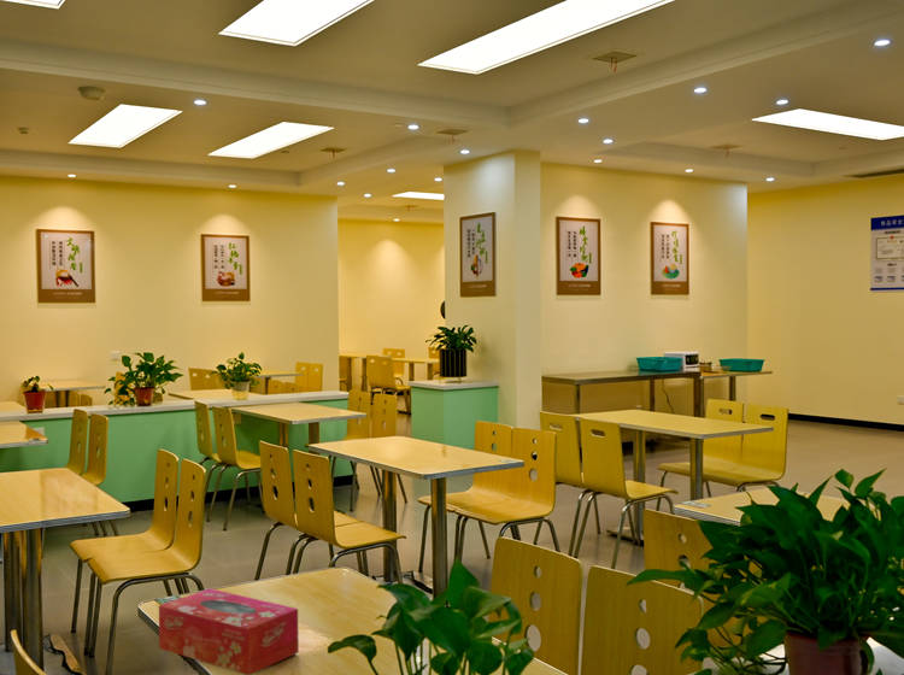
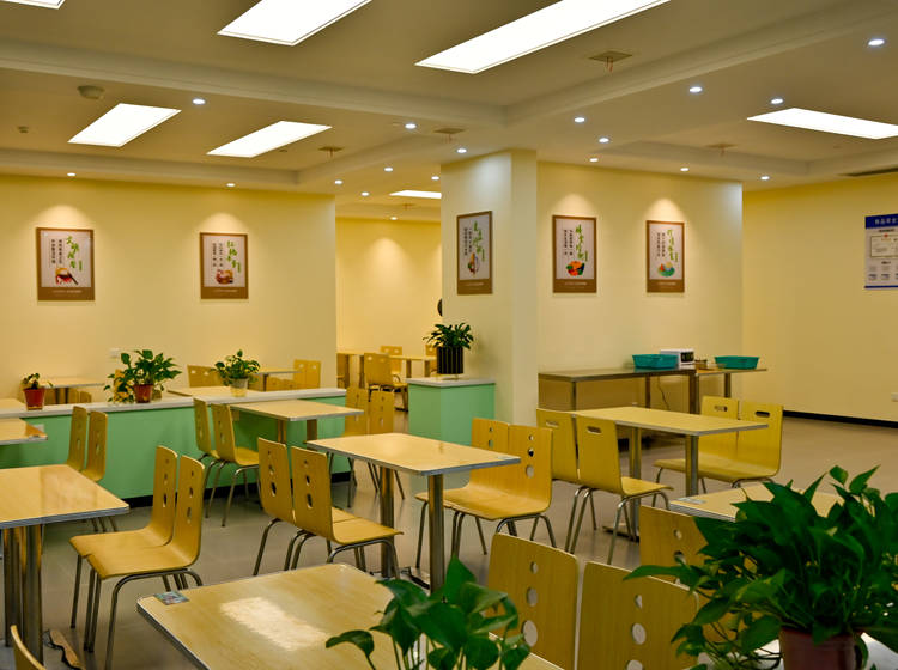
- tissue box [158,587,300,675]
